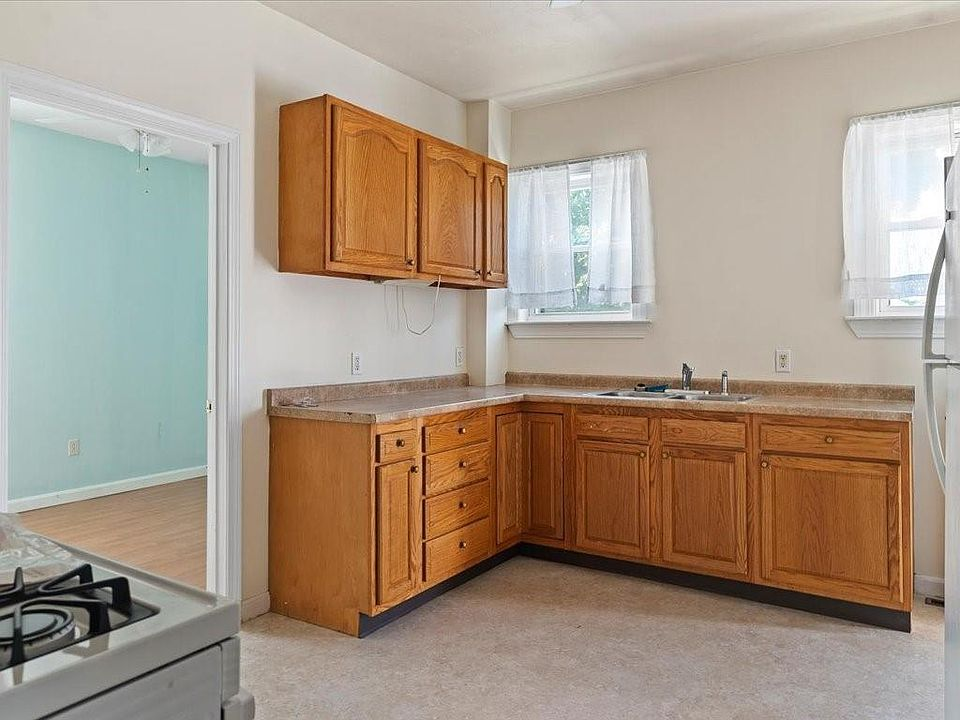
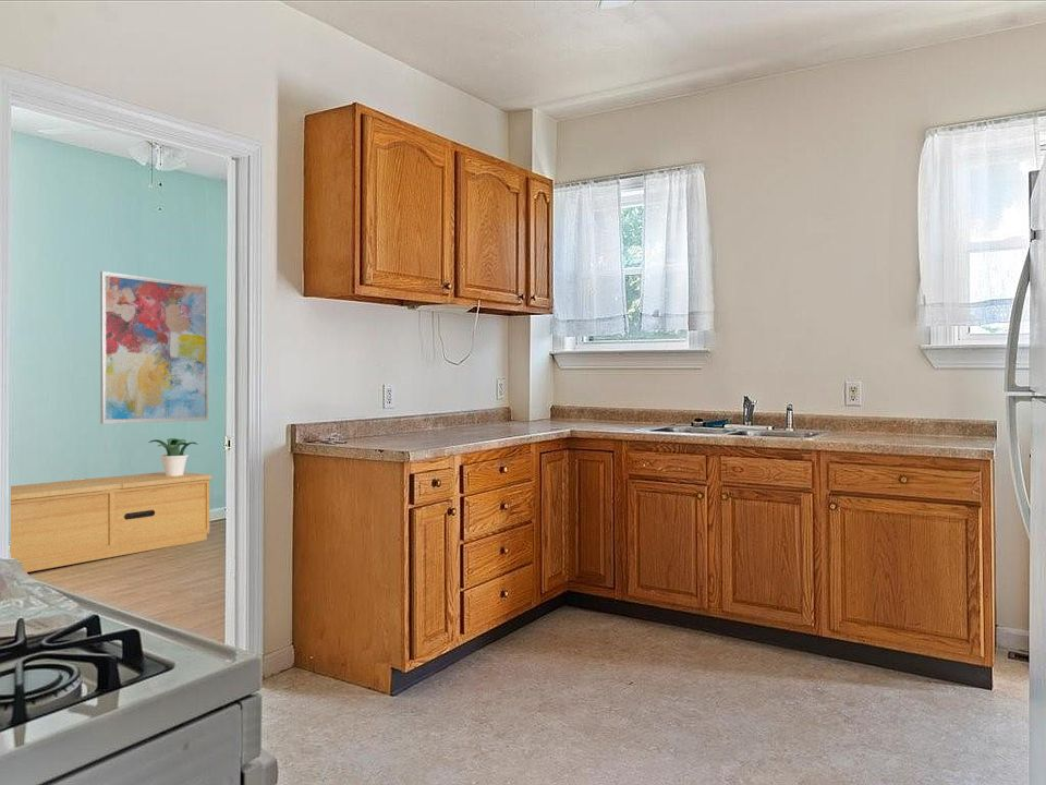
+ wall art [99,270,209,425]
+ potted plant [148,437,198,476]
+ dresser [10,471,212,573]
